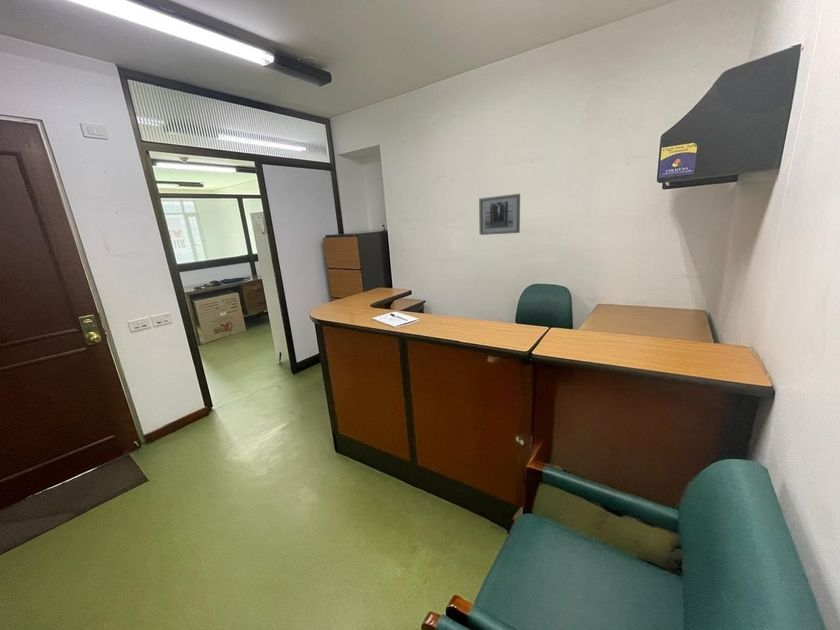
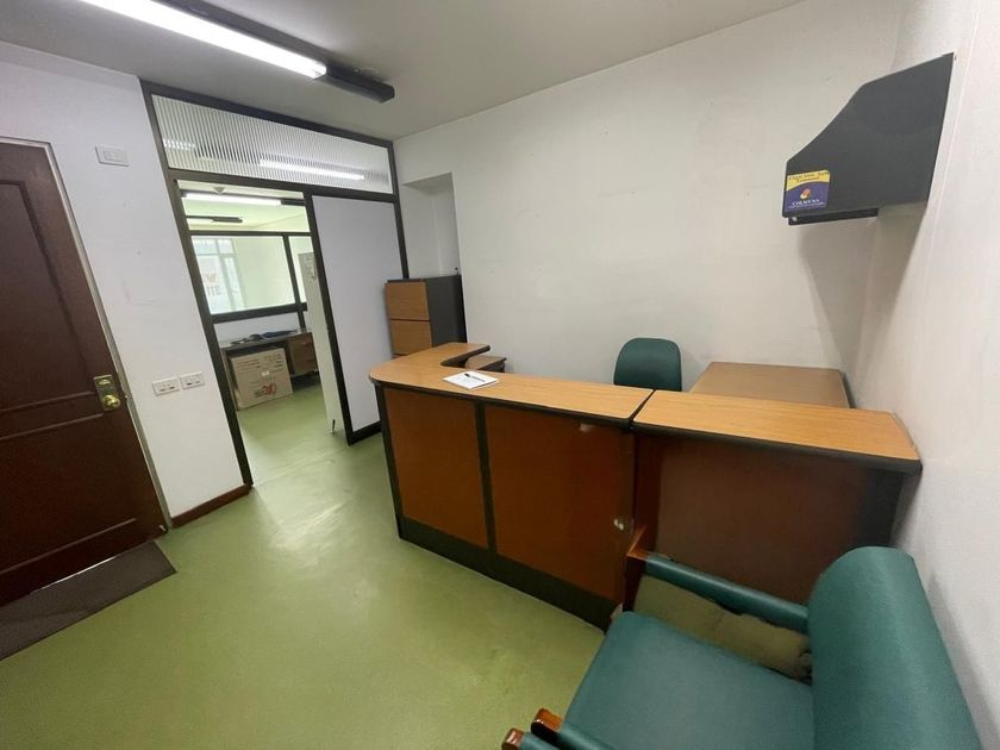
- wall art [478,193,521,236]
